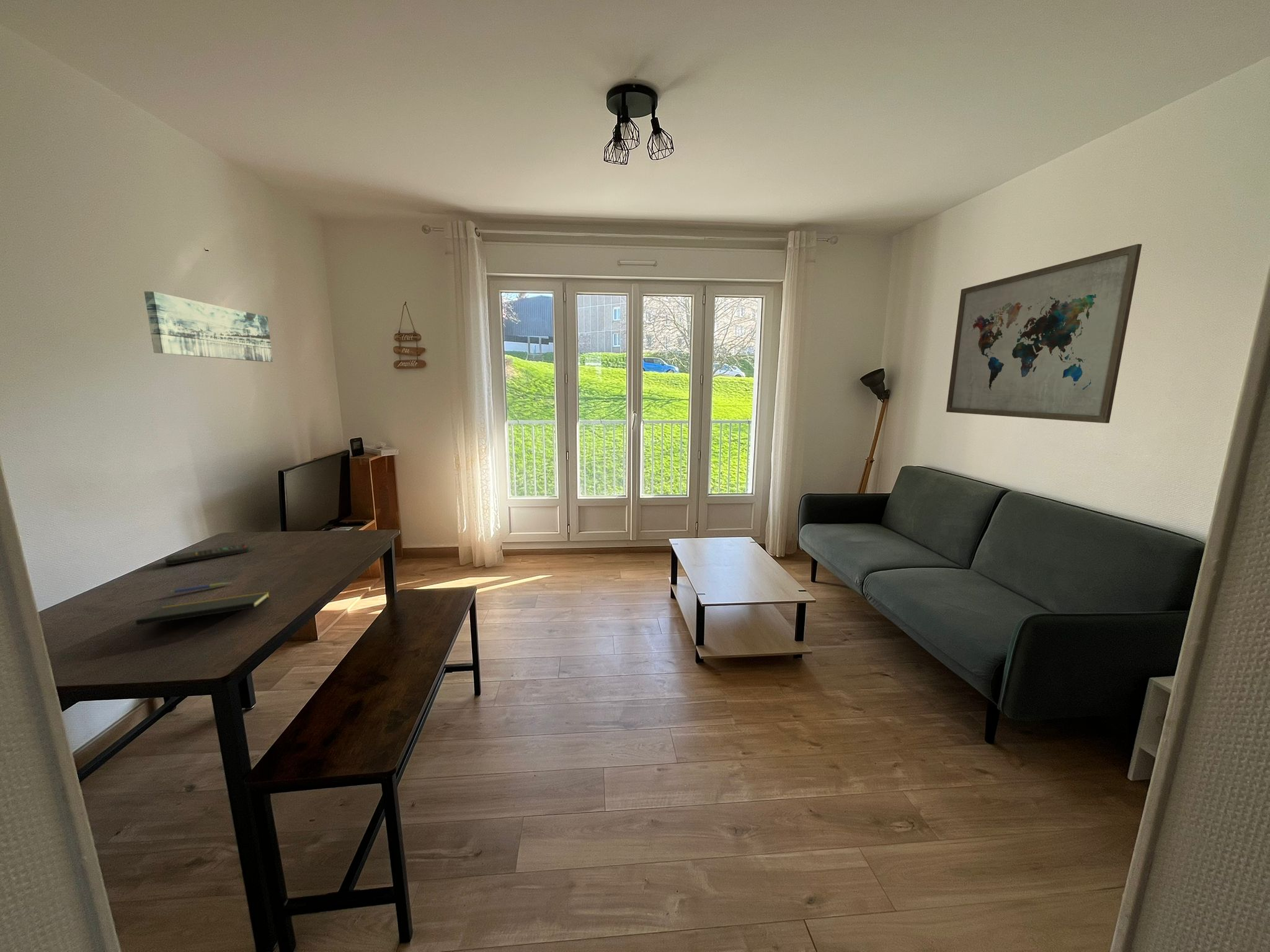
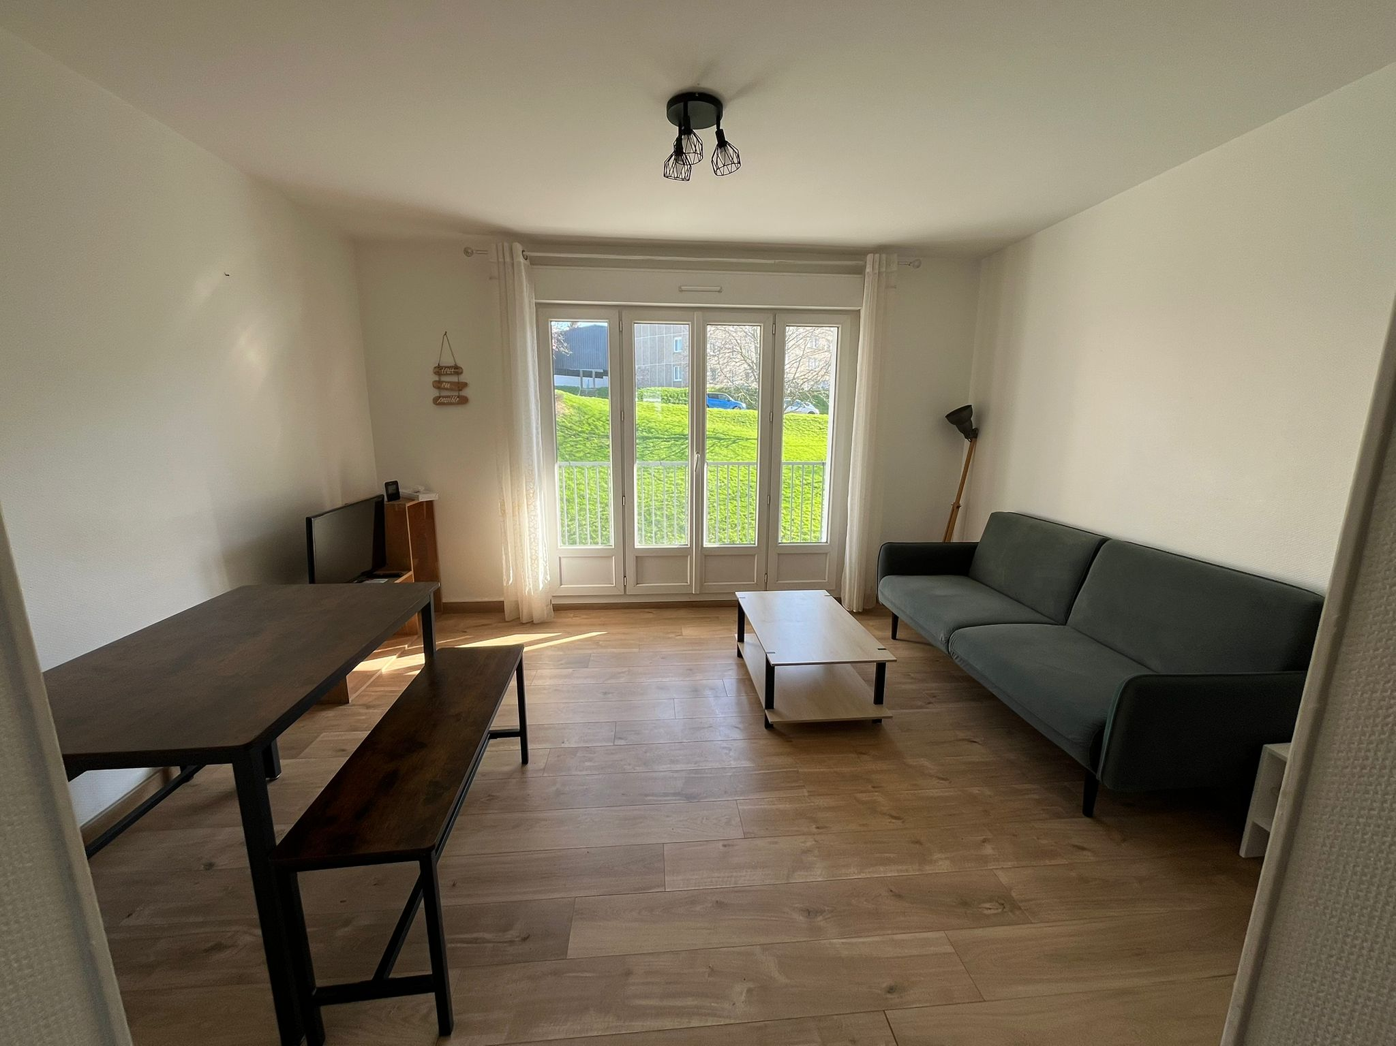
- wall art [946,244,1143,424]
- wall art [144,291,273,363]
- pen [169,582,233,594]
- notepad [135,591,270,626]
- remote control [164,543,252,565]
